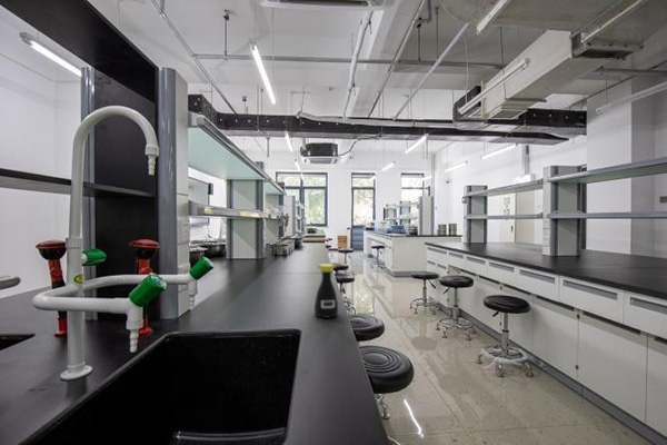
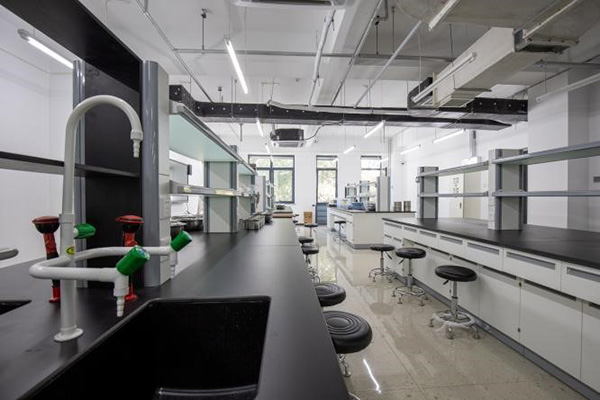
- bottle [313,263,339,319]
